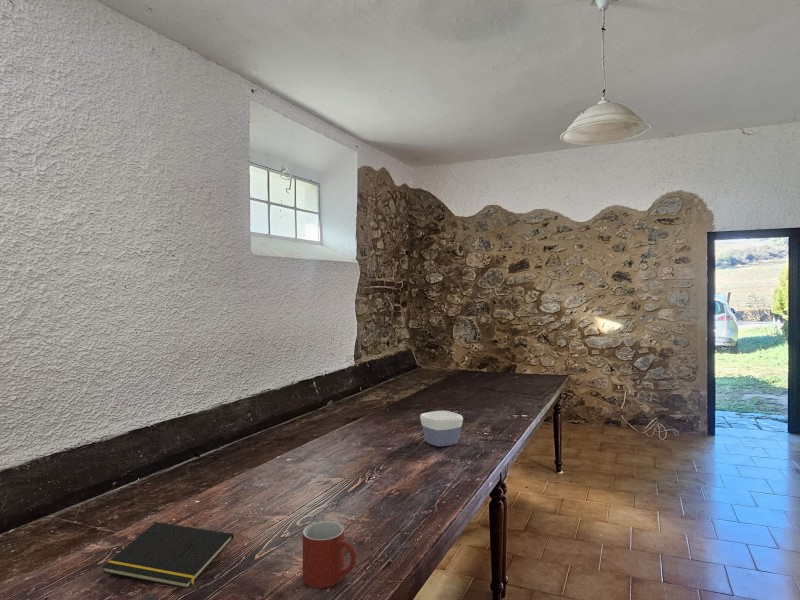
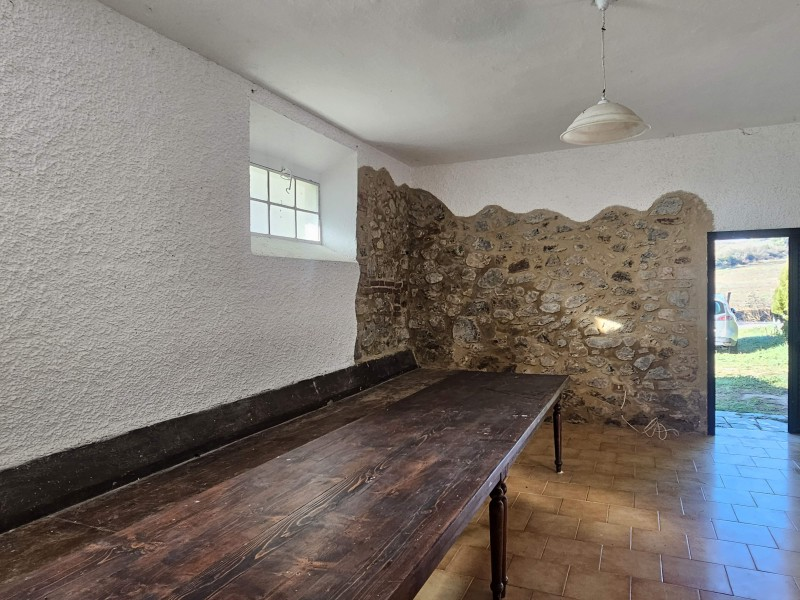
- notepad [101,521,235,589]
- mug [301,520,357,589]
- bowl [419,410,464,448]
